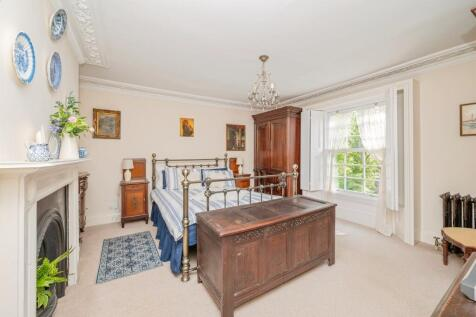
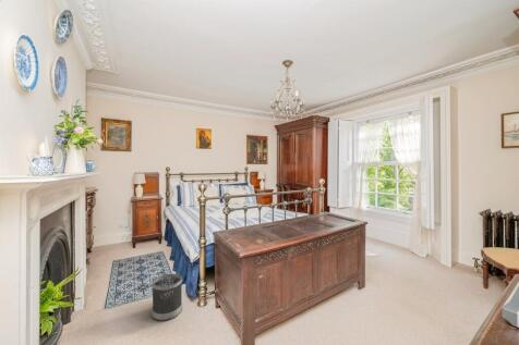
+ wastebasket [152,273,183,322]
